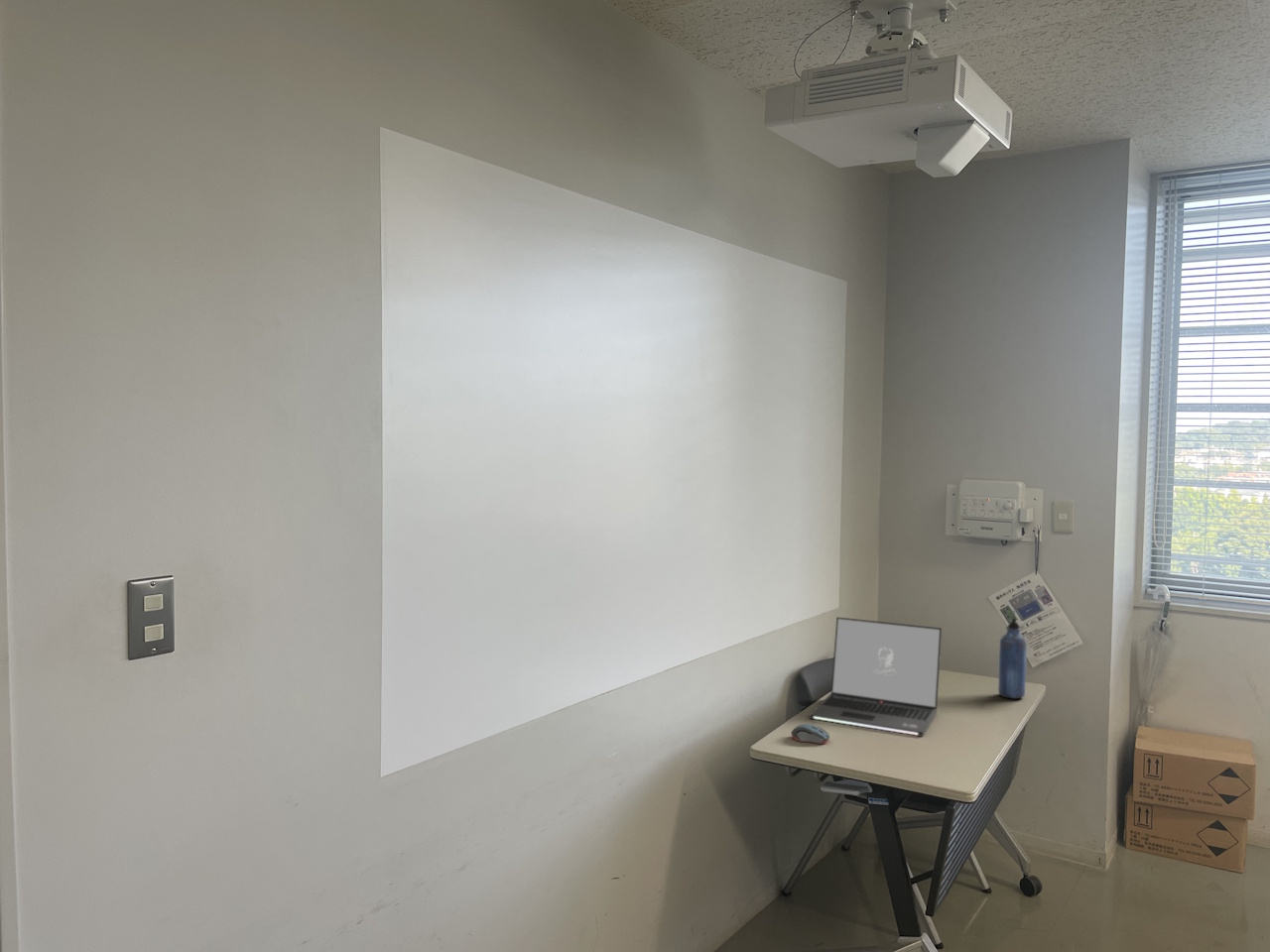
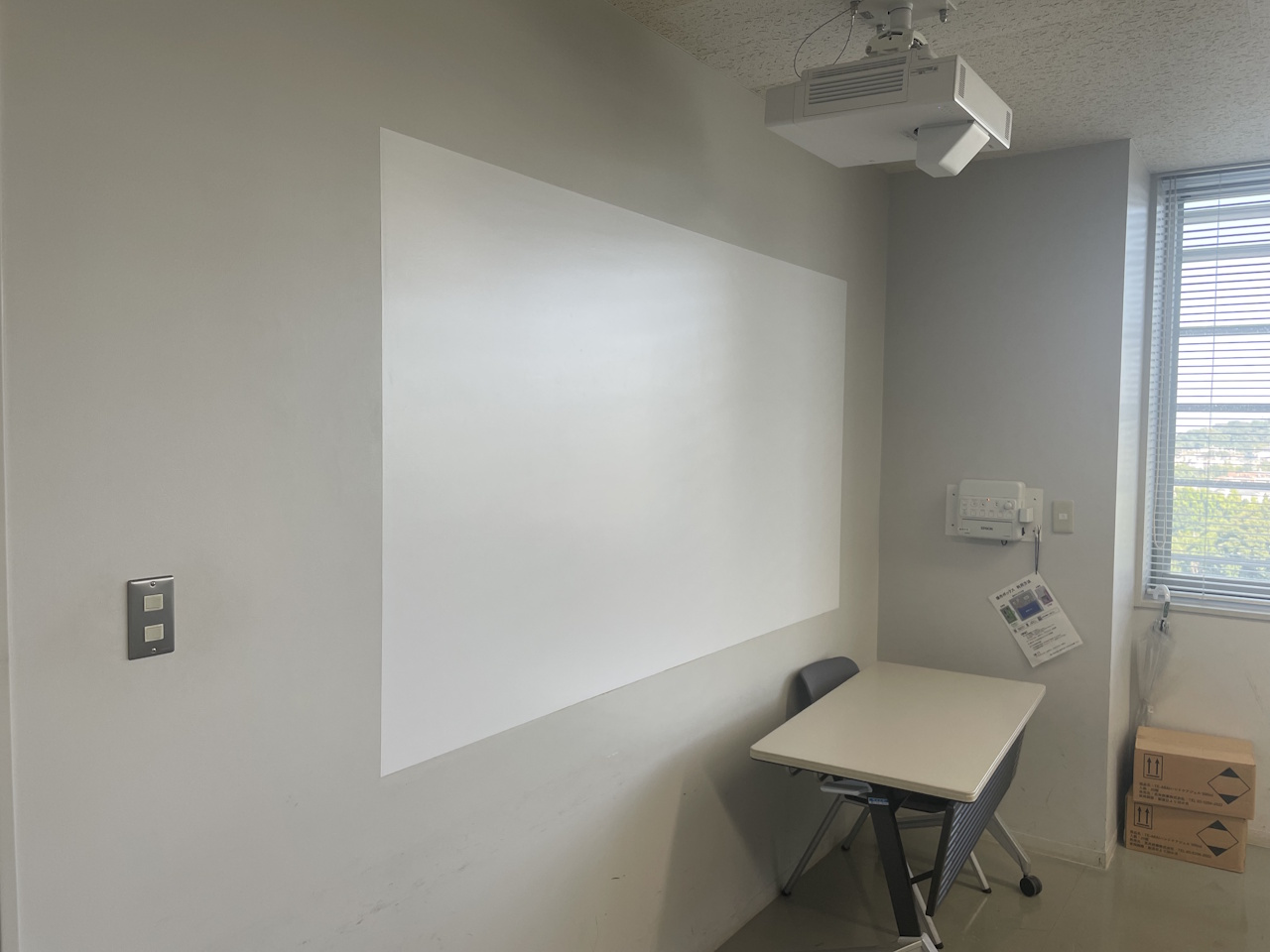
- water bottle [997,617,1028,700]
- computer mouse [791,723,830,745]
- laptop [809,616,943,738]
